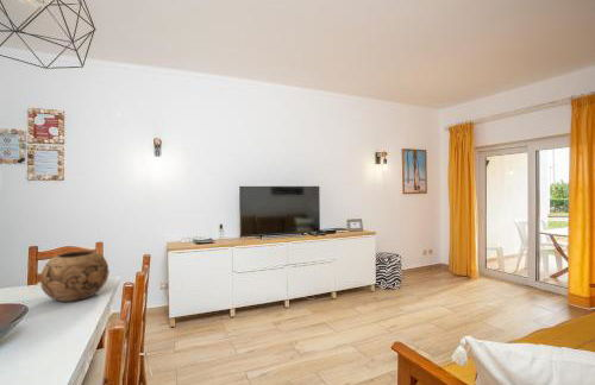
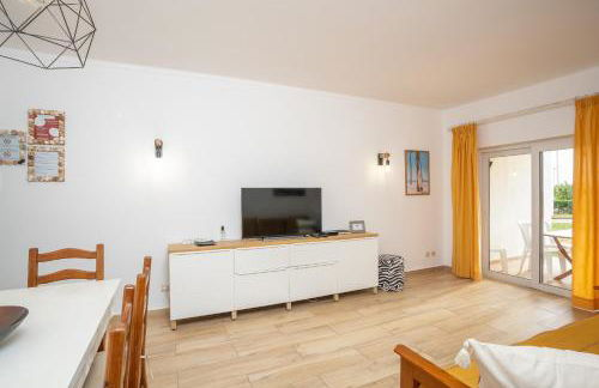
- decorative bowl [39,250,111,303]
